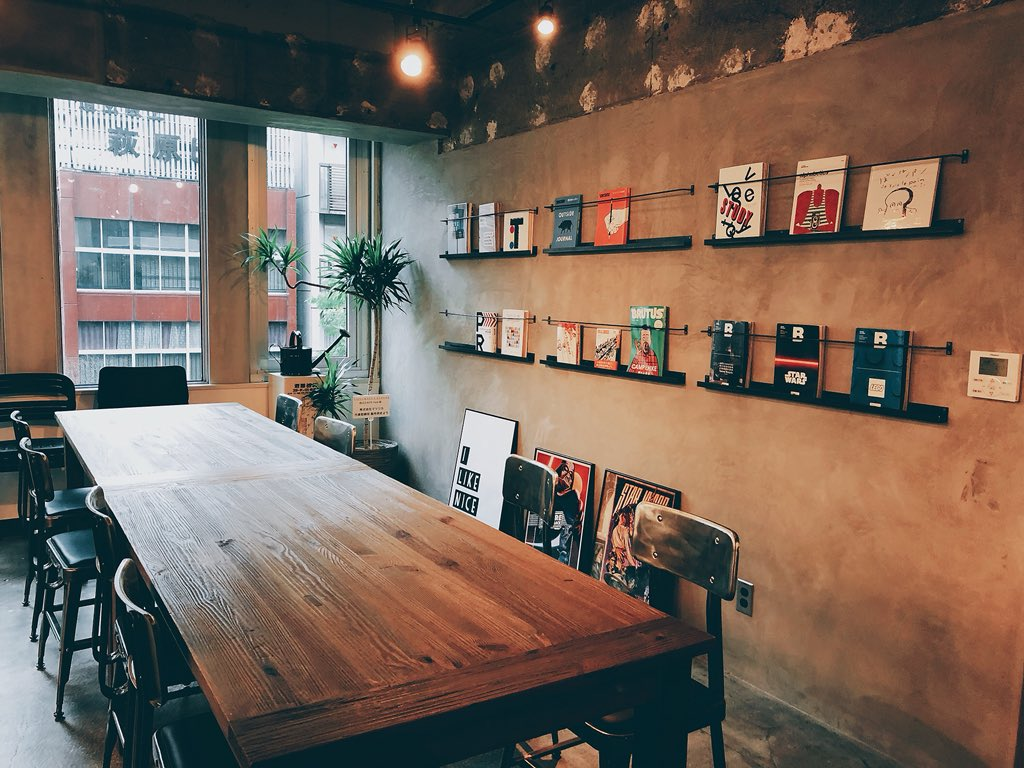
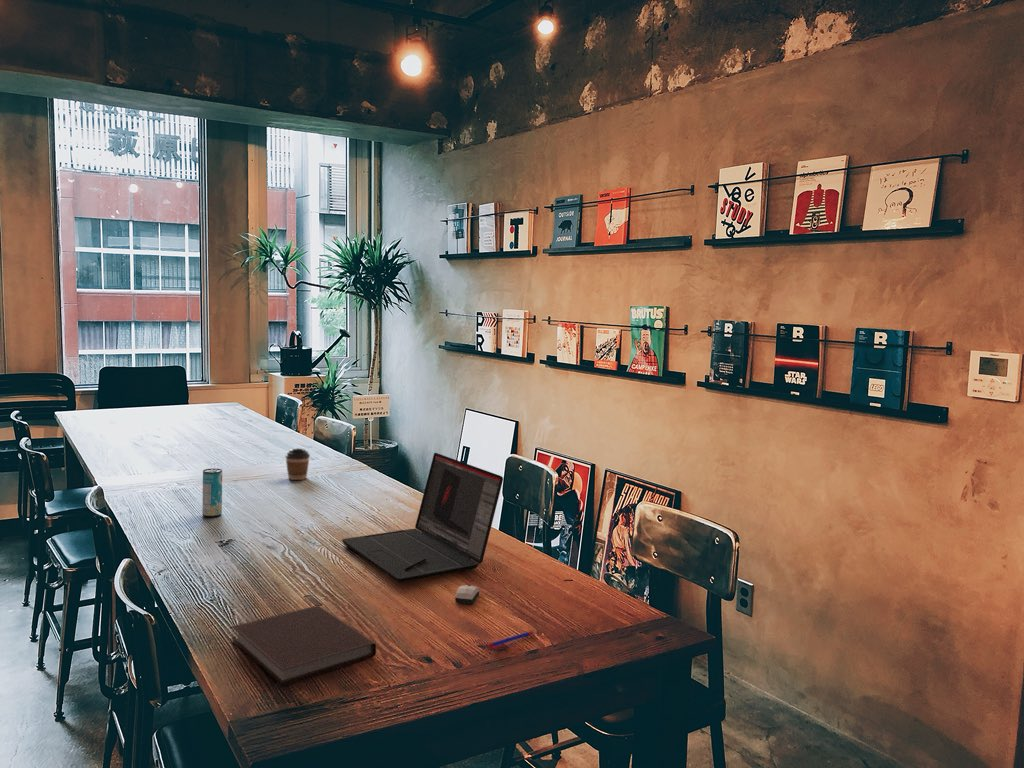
+ laptop [341,452,504,583]
+ notebook [230,605,377,687]
+ computer mouse [454,584,480,605]
+ beverage can [201,468,223,519]
+ coffee cup [284,447,311,481]
+ pen [486,631,535,650]
